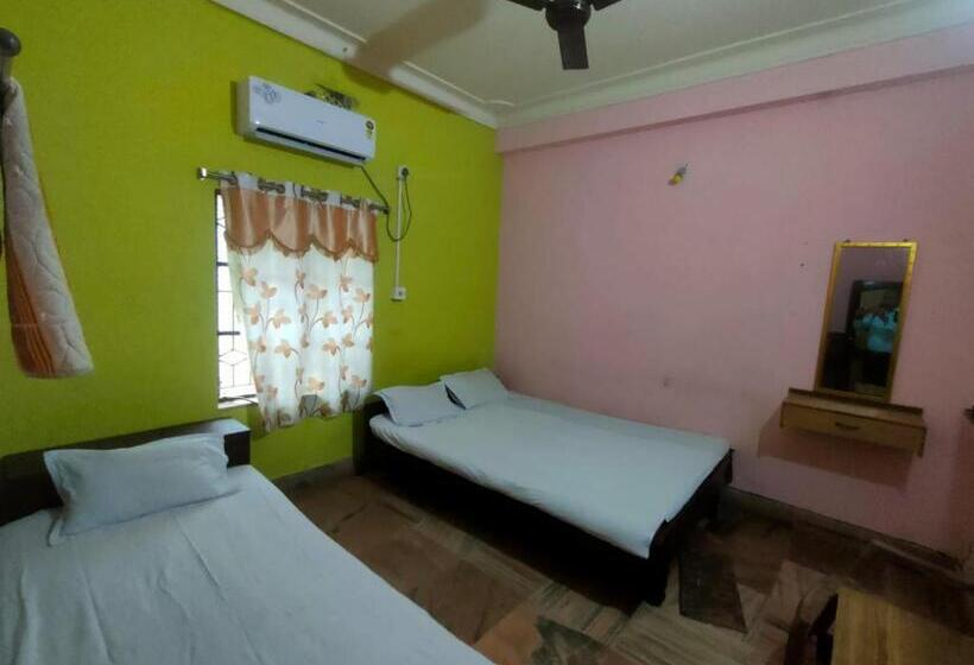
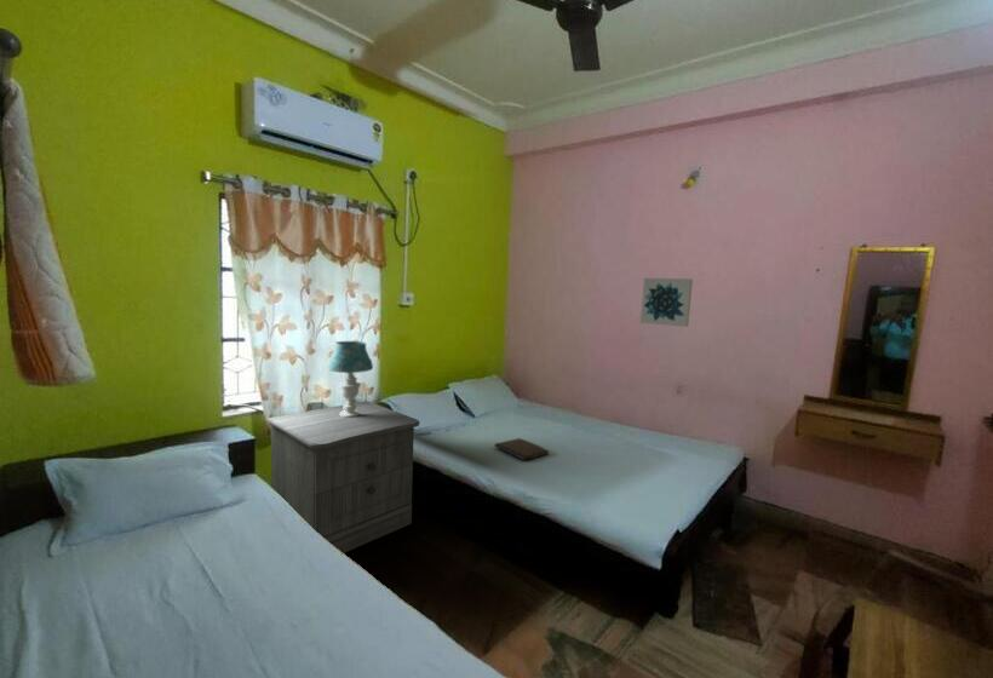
+ table lamp [326,340,374,418]
+ book [493,437,550,461]
+ wall art [639,277,694,328]
+ nightstand [265,400,420,555]
